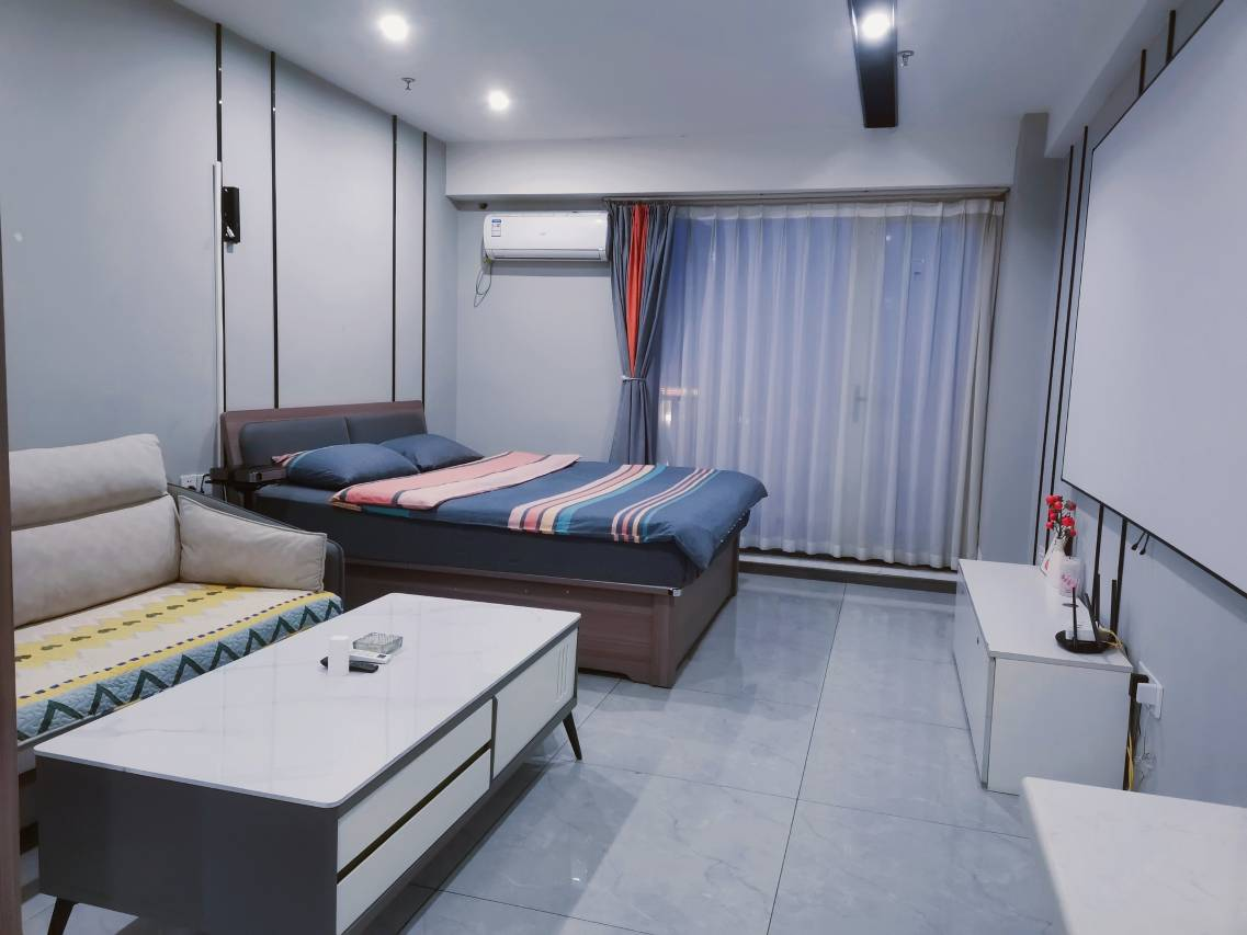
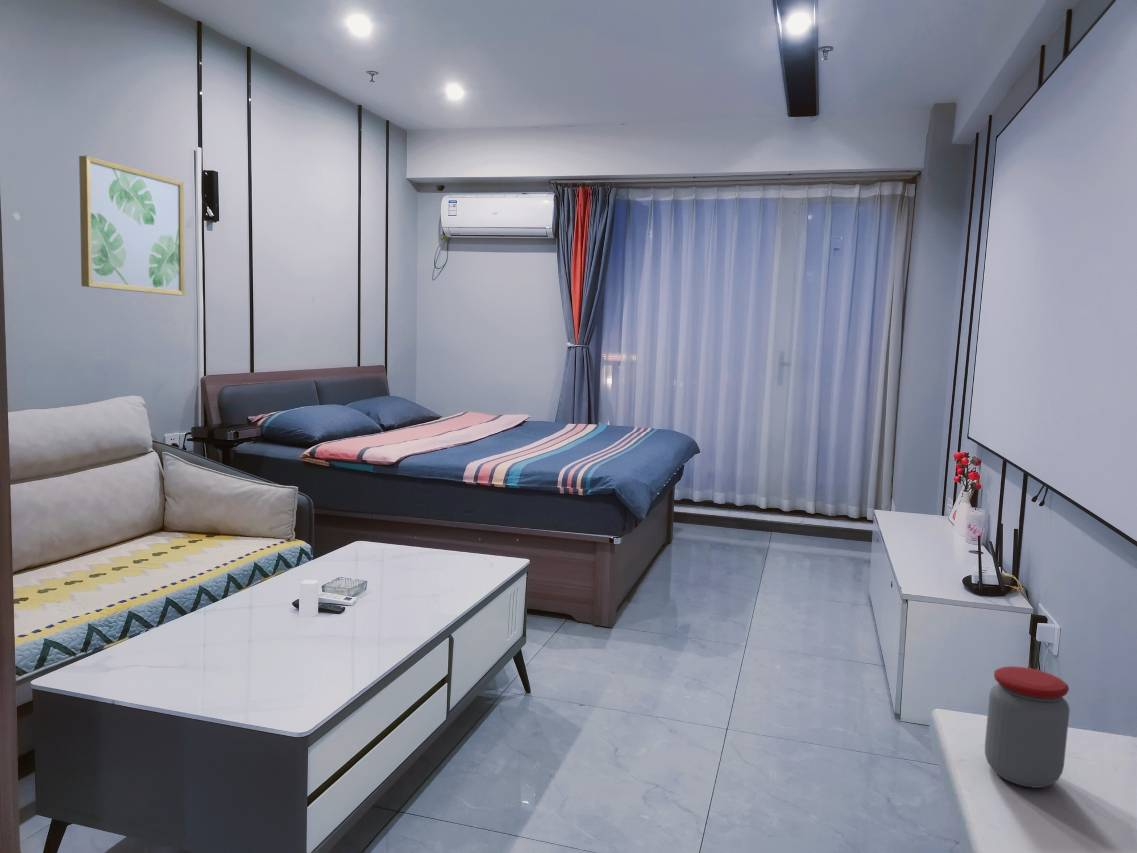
+ jar [984,665,1071,789]
+ wall art [78,155,185,297]
